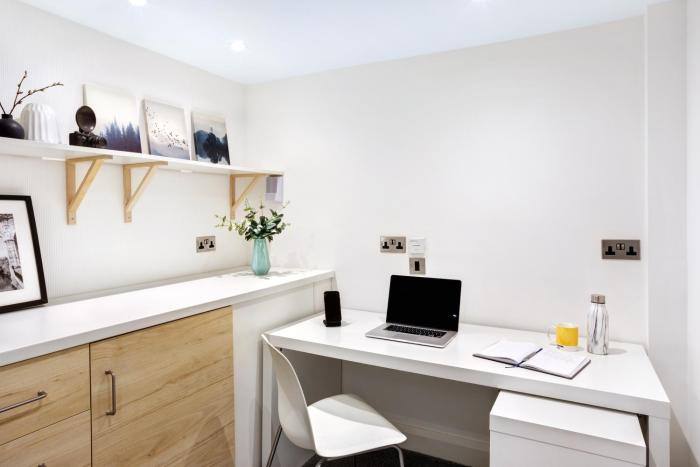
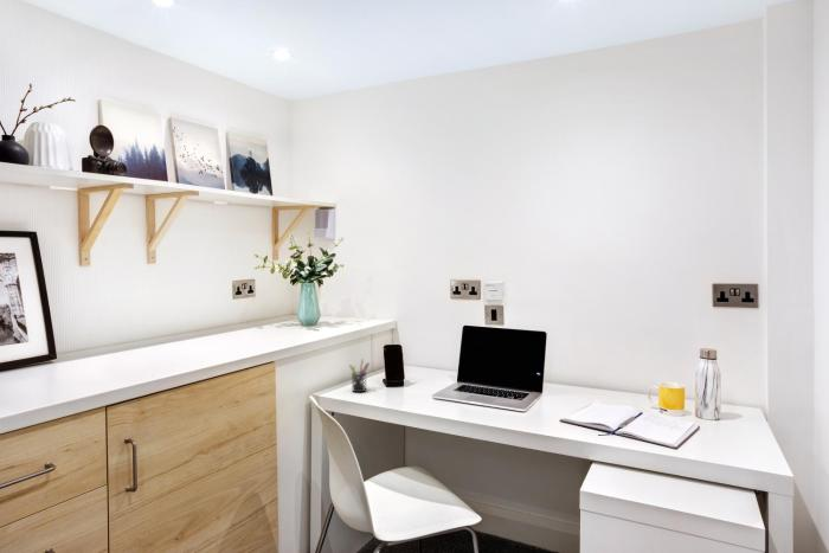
+ pen holder [348,359,371,393]
